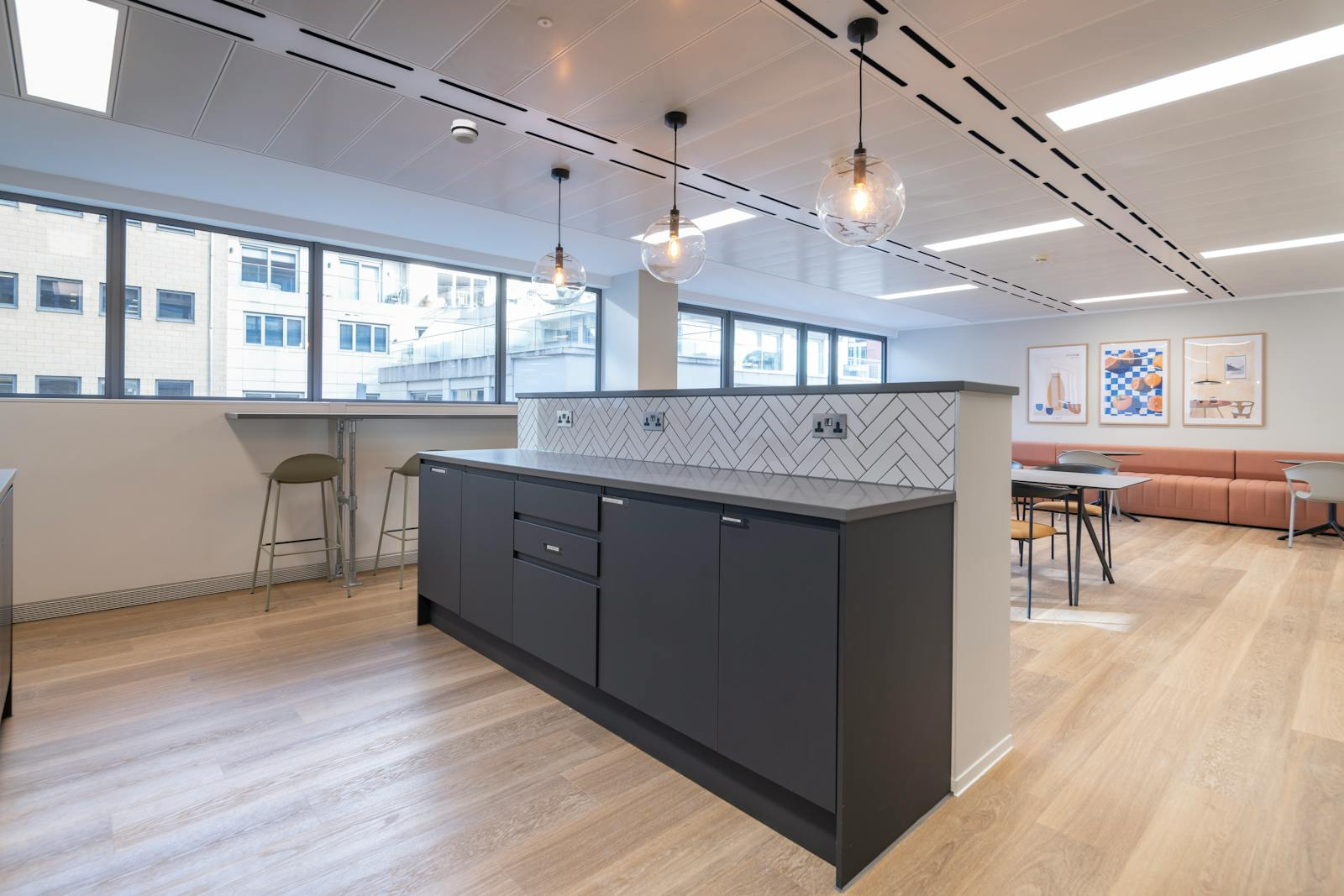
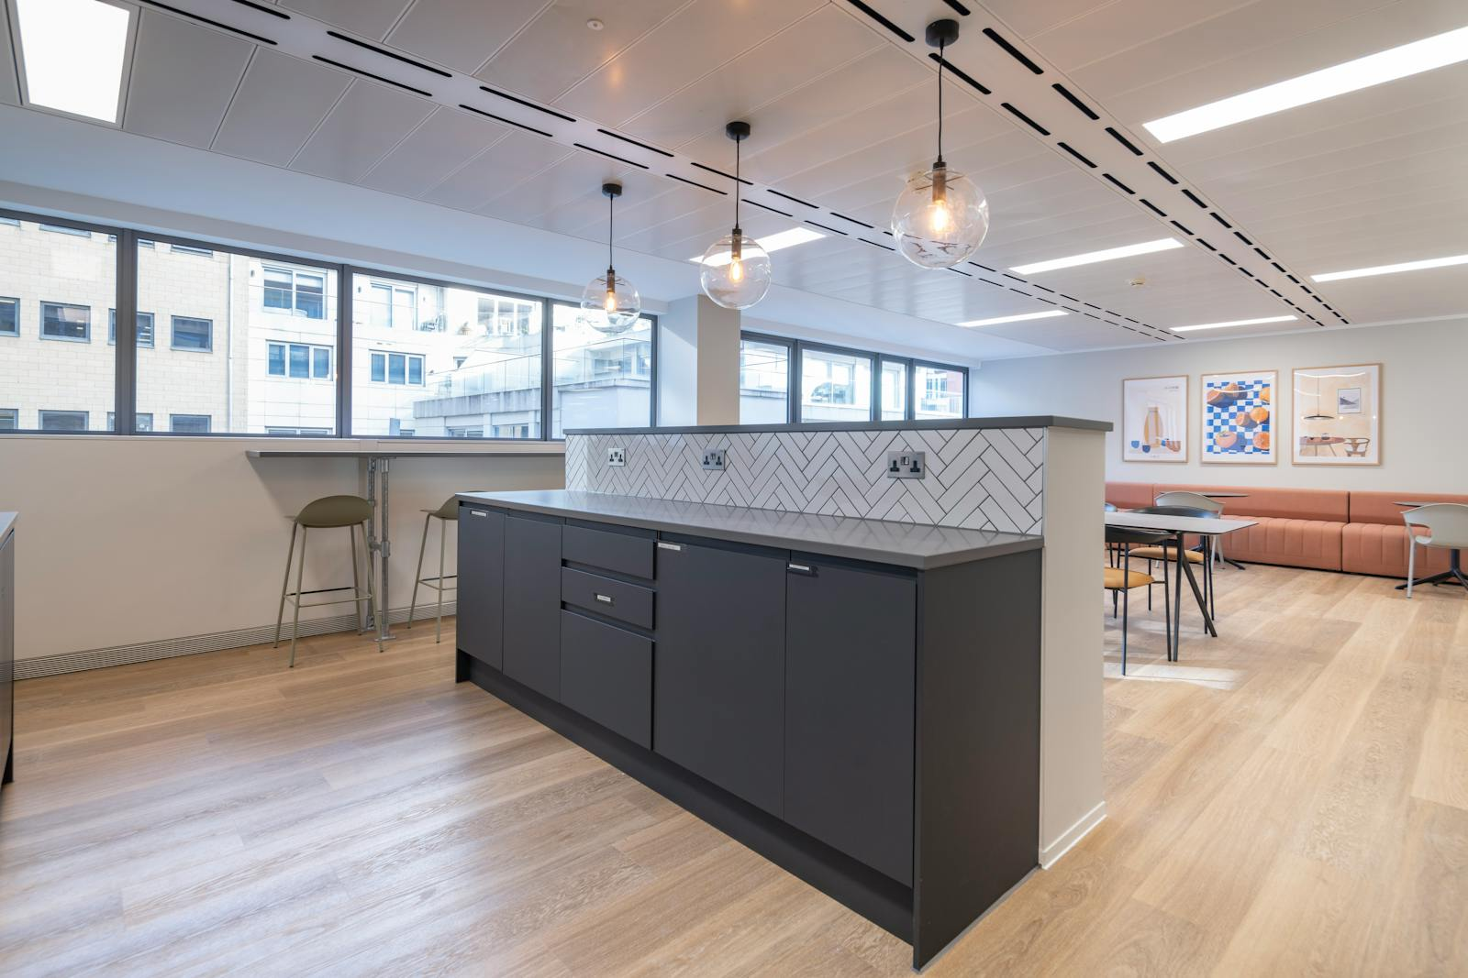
- smoke detector [450,118,480,145]
